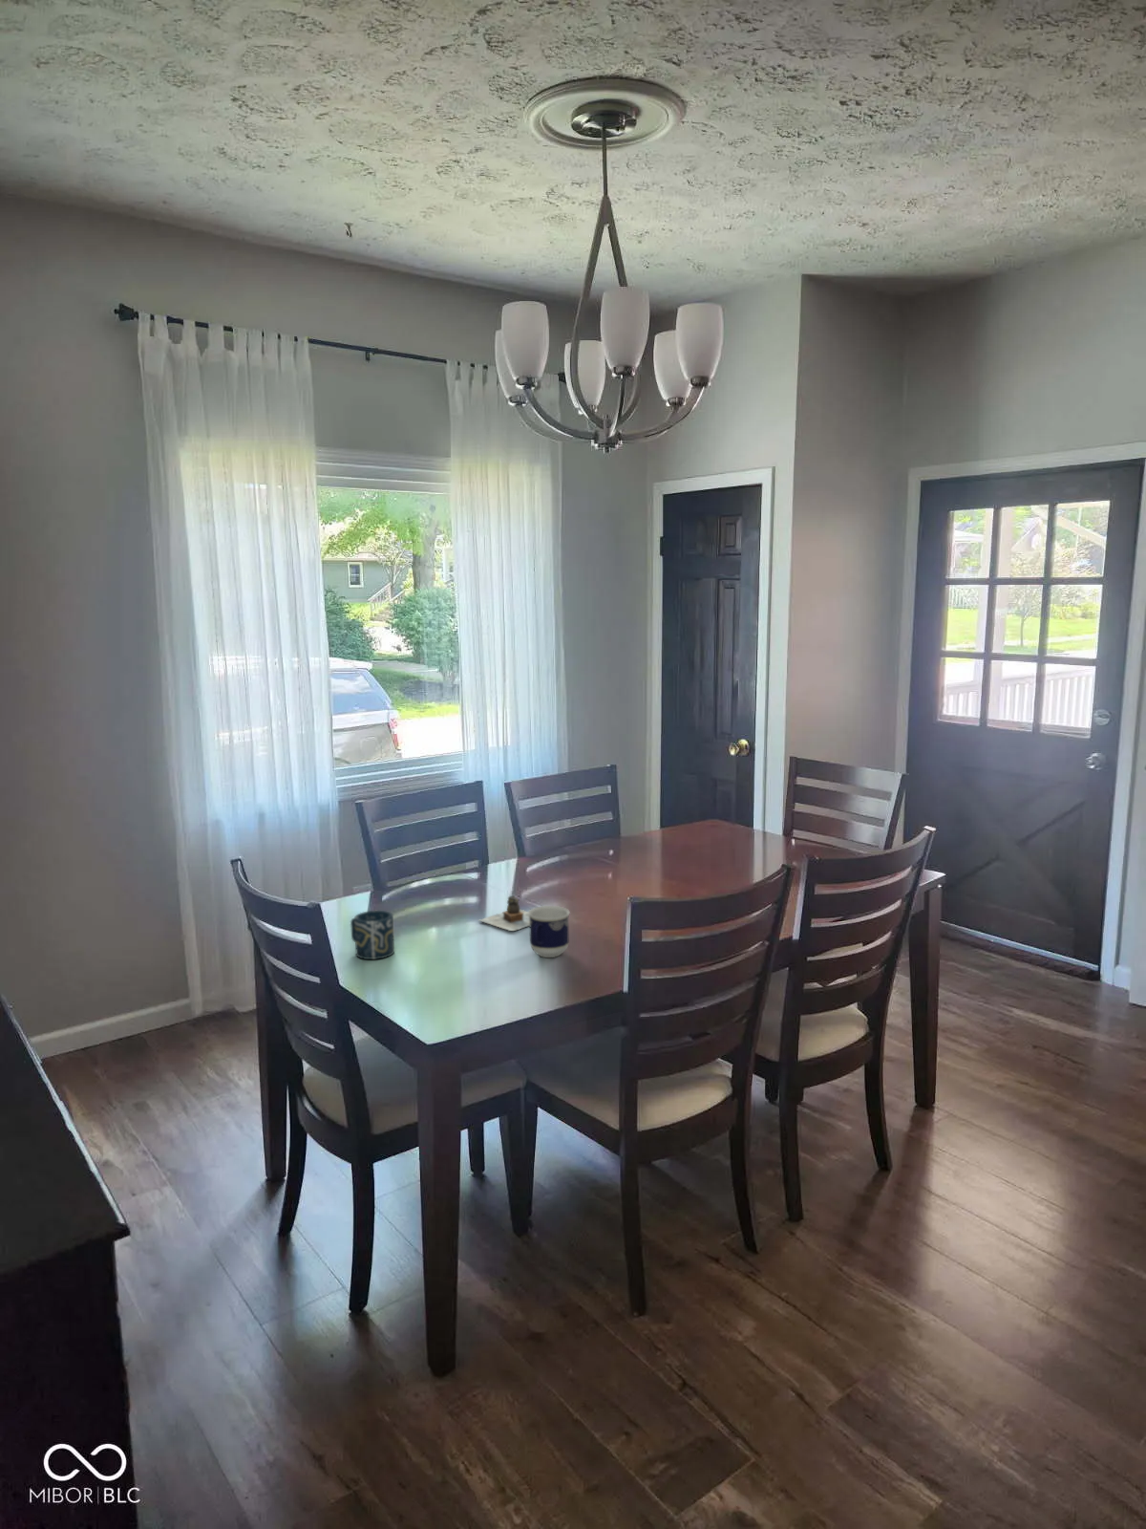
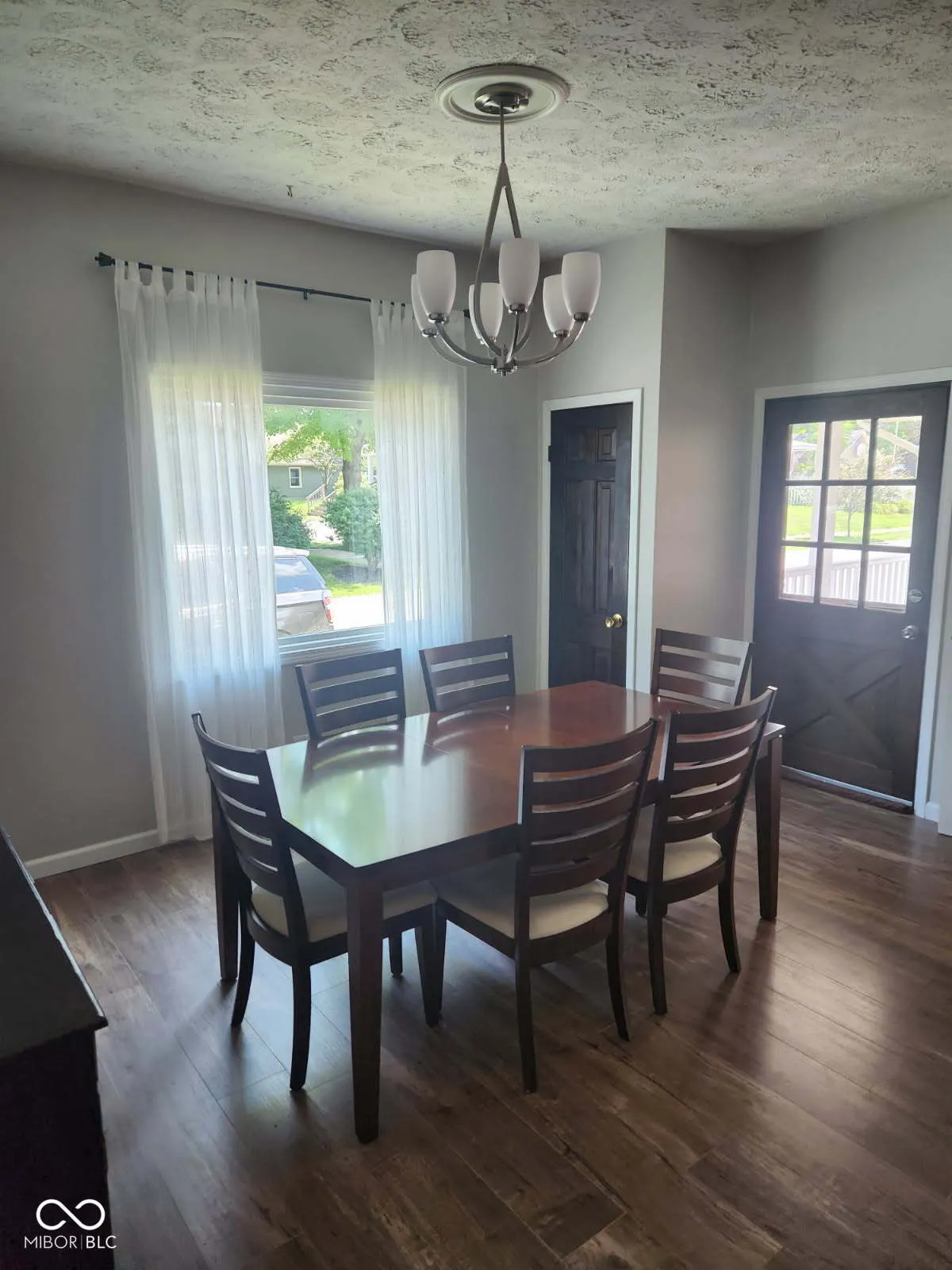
- teapot [478,893,530,932]
- cup [528,905,571,958]
- cup [349,910,395,961]
